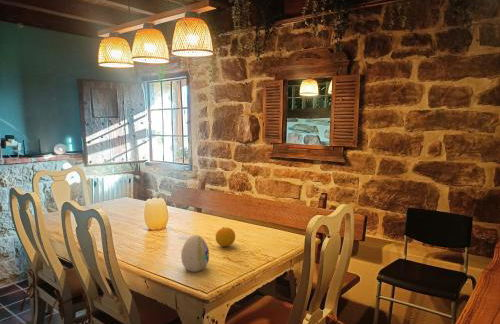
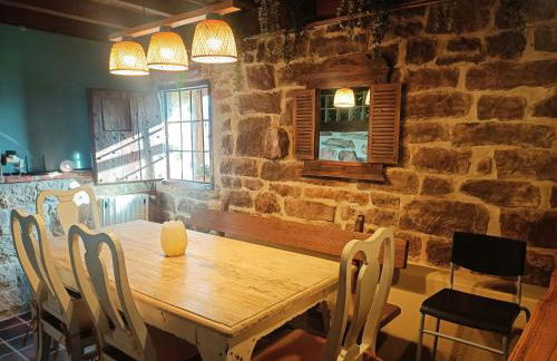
- fruit [215,226,236,248]
- decorative egg [180,234,210,273]
